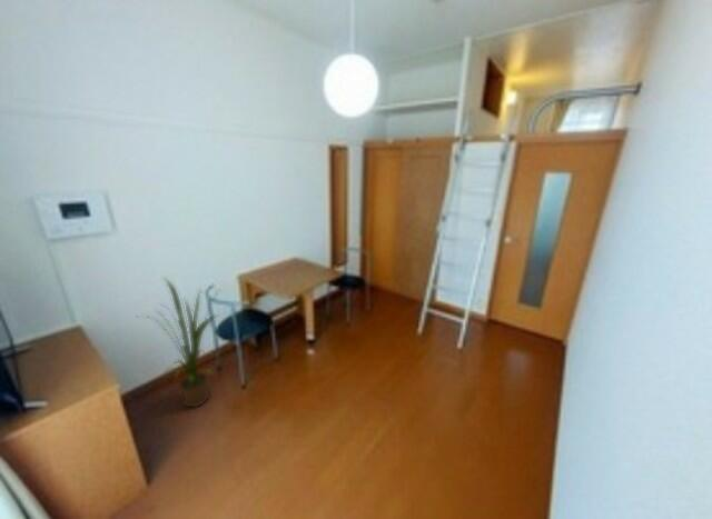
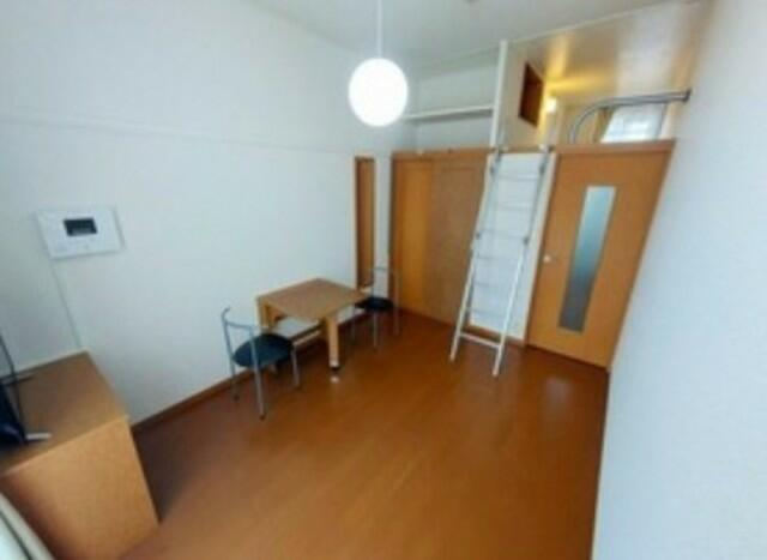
- house plant [137,276,222,408]
